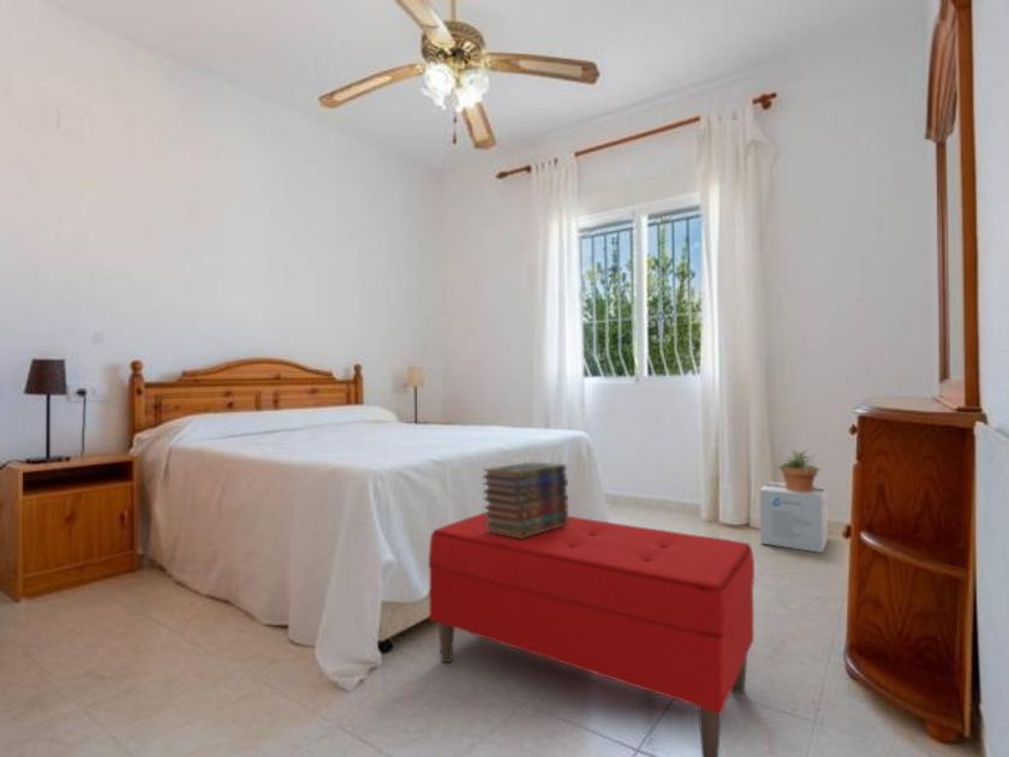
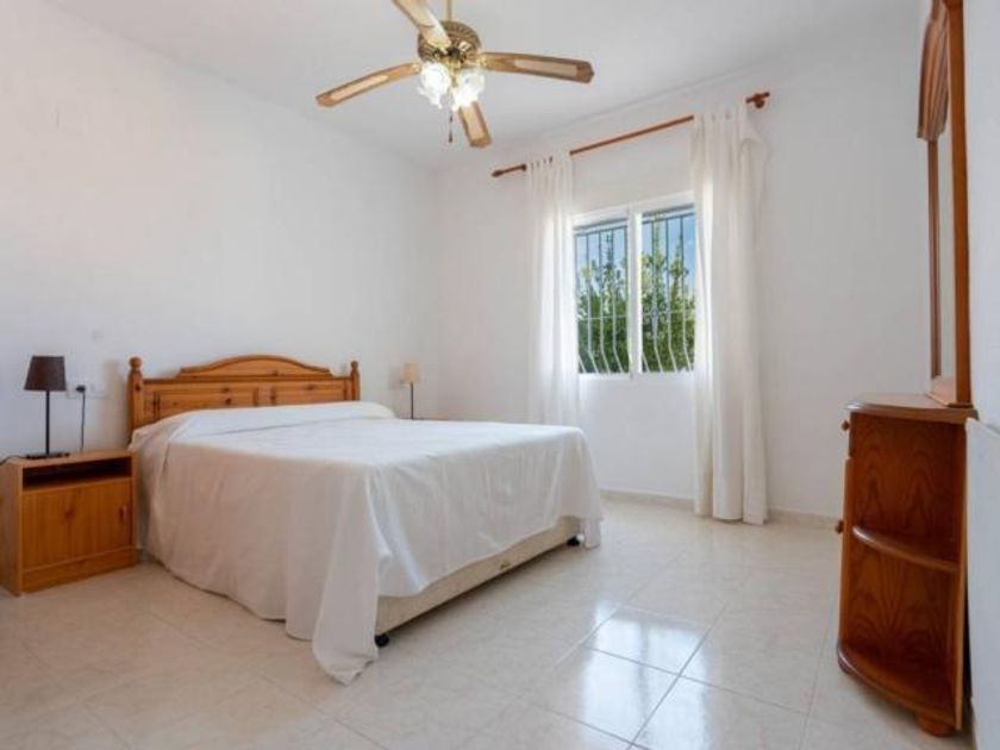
- book stack [482,461,569,538]
- bench [428,511,756,757]
- cardboard box [759,481,829,554]
- potted plant [775,446,822,493]
